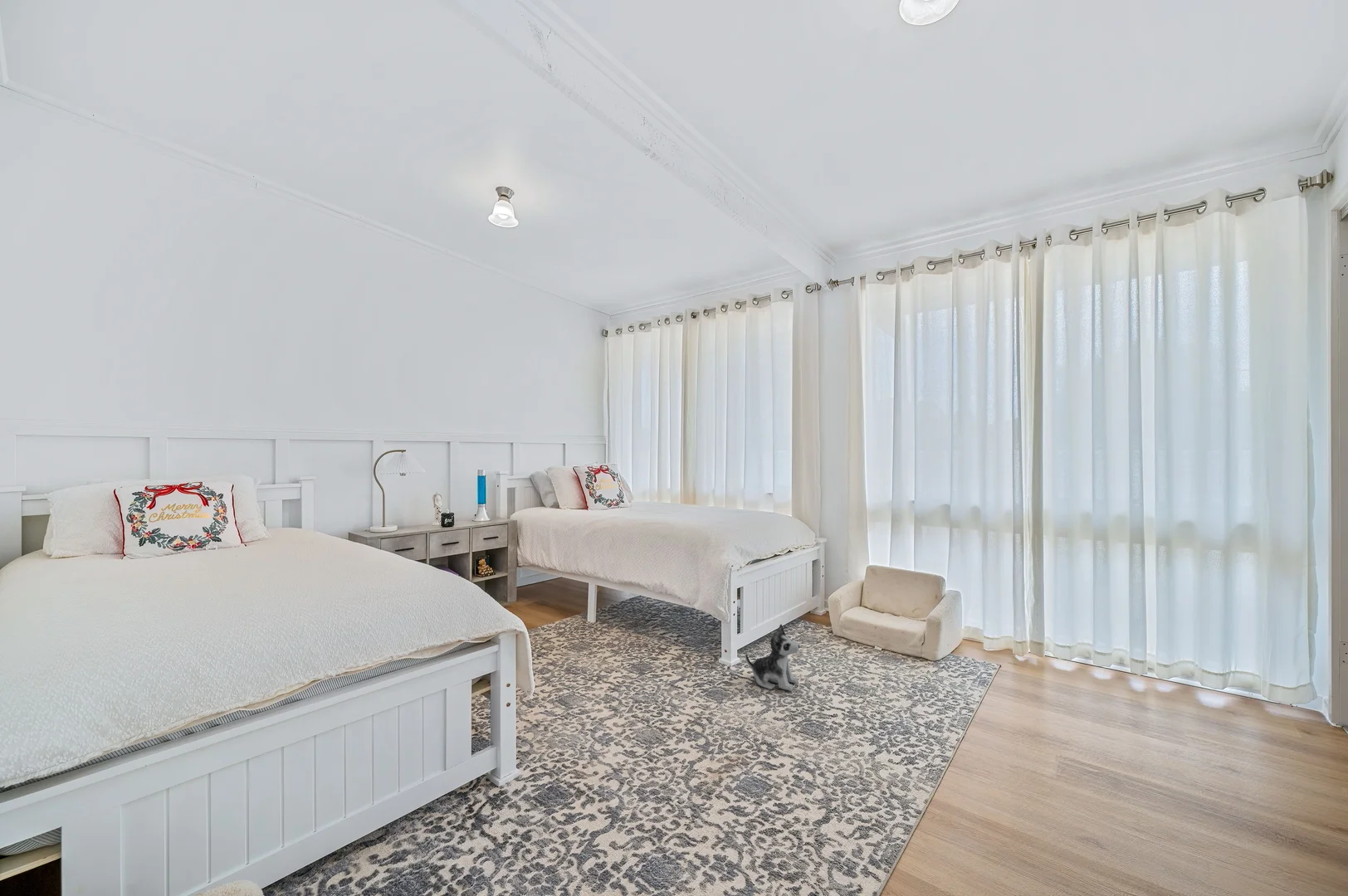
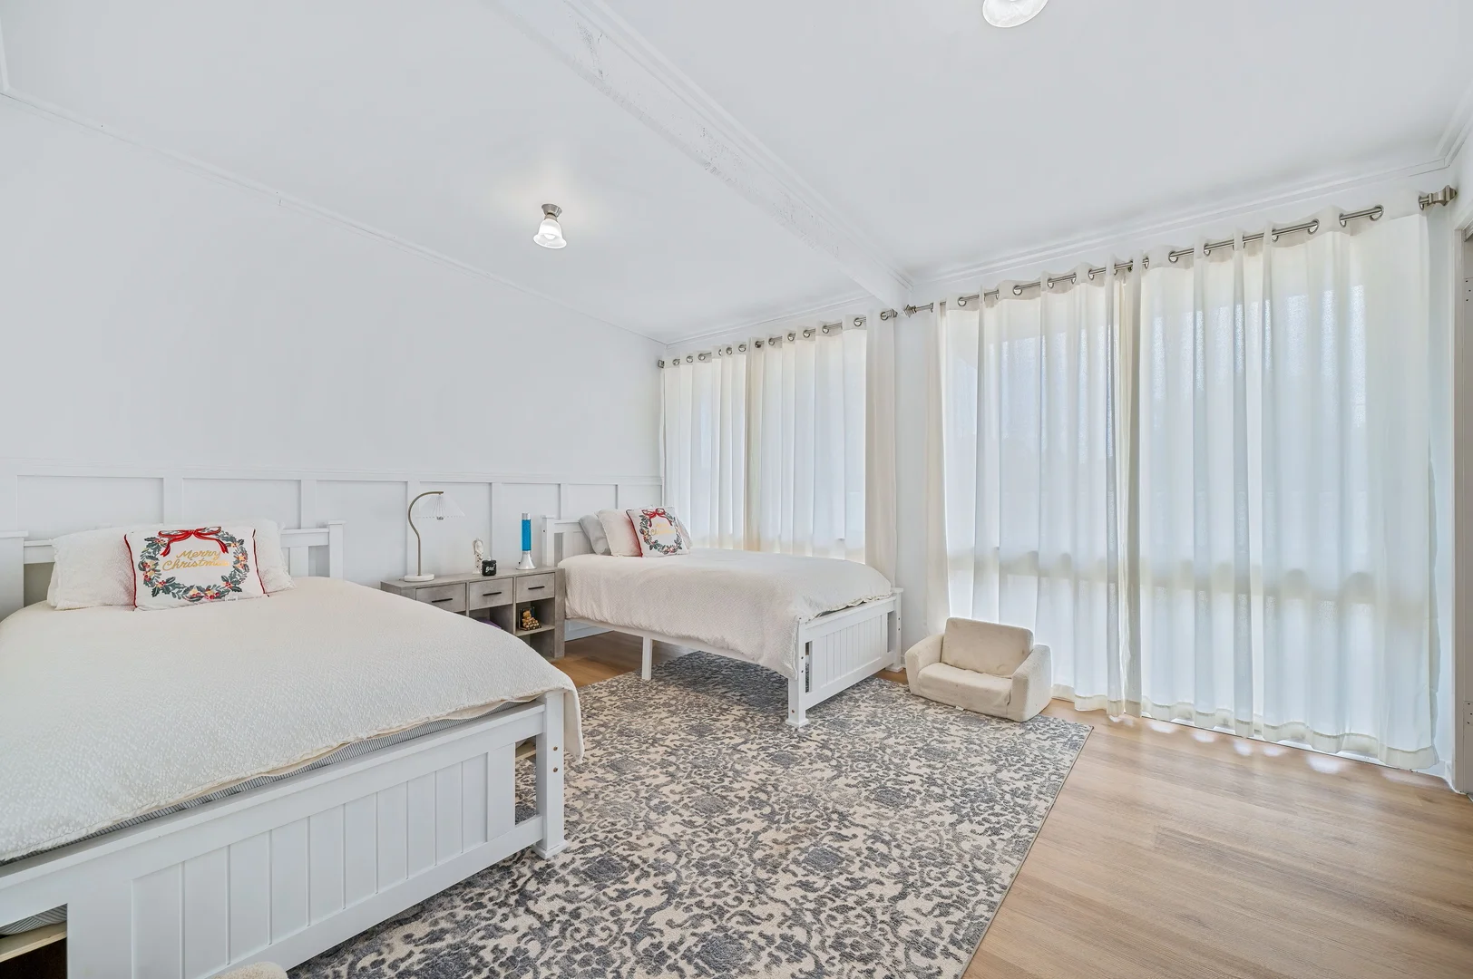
- plush toy [745,623,800,692]
